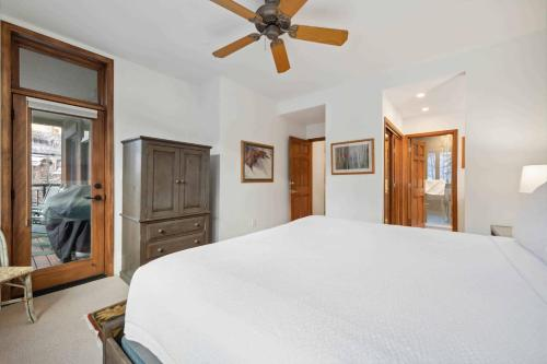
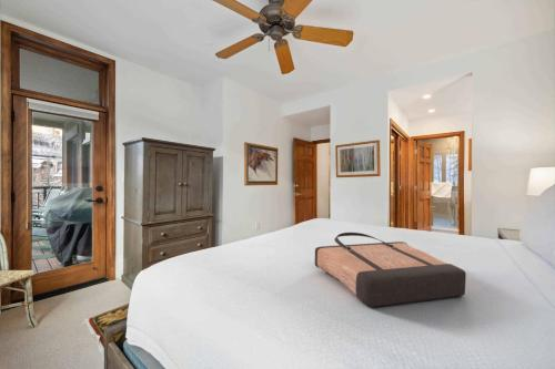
+ shopping bag [314,232,467,308]
